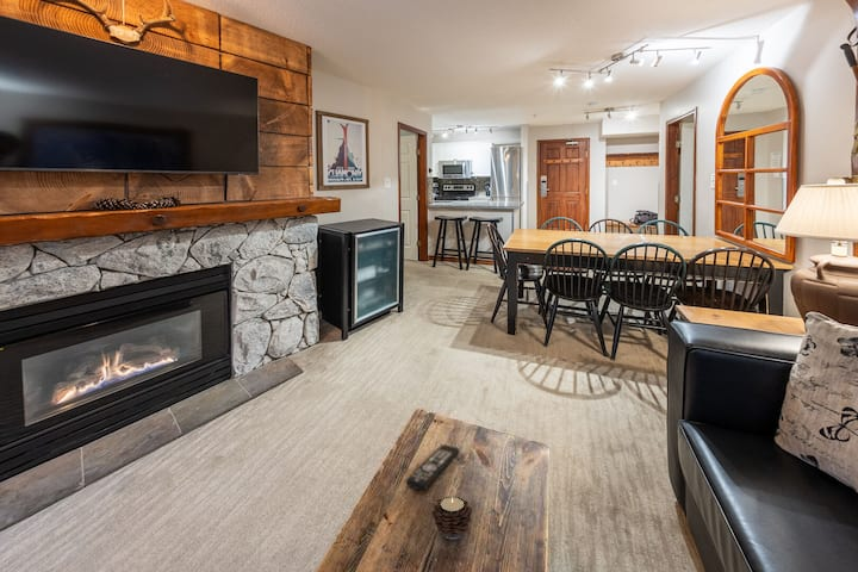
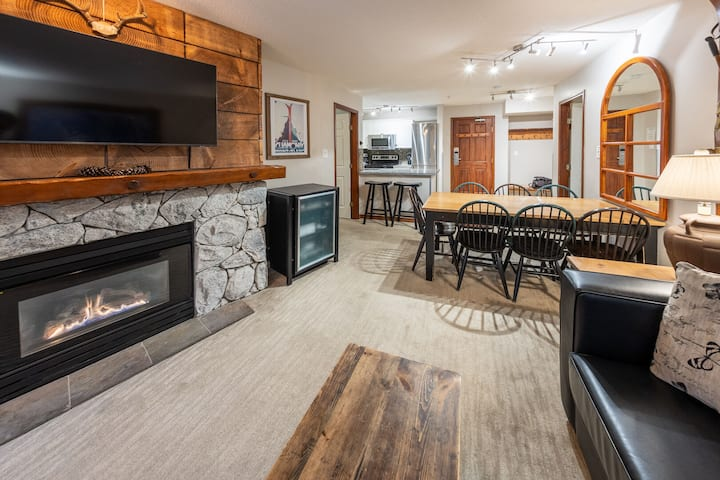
- candle [431,496,473,540]
- remote control [404,443,460,491]
